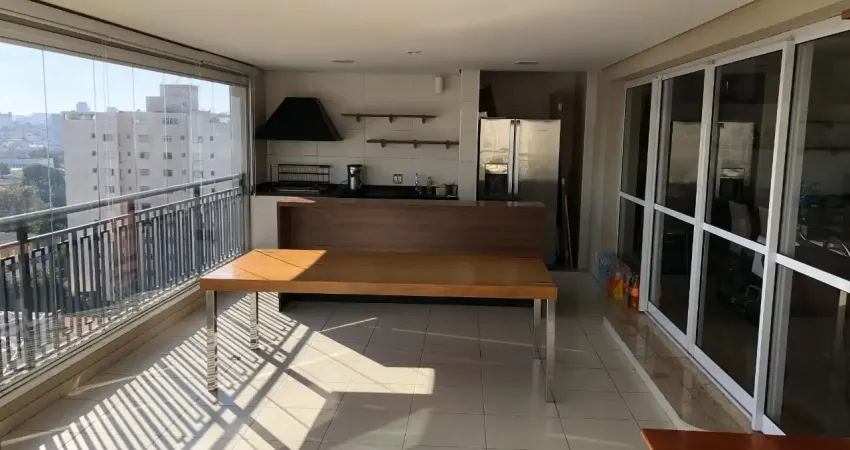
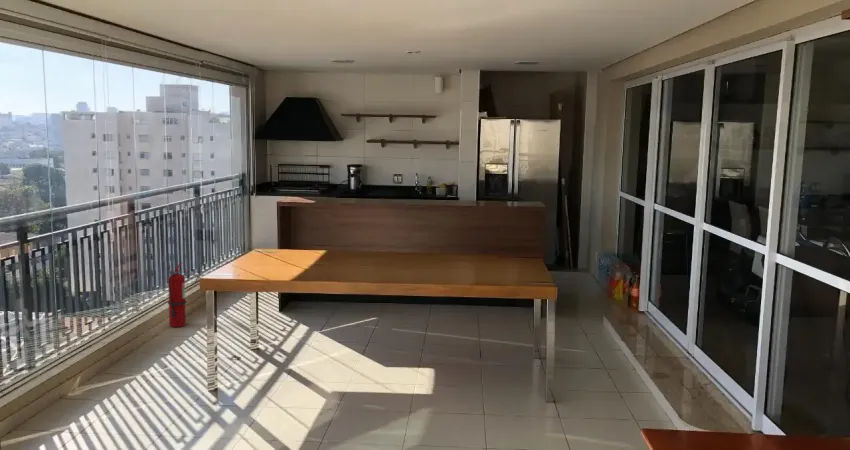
+ fire extinguisher [166,262,187,328]
